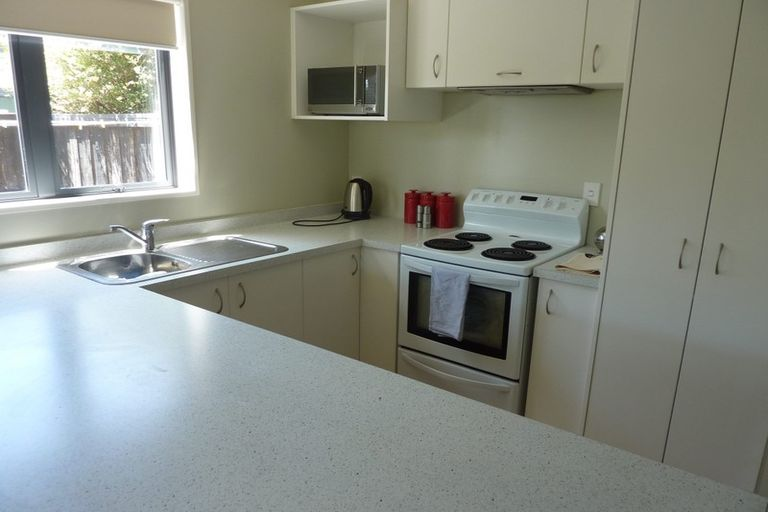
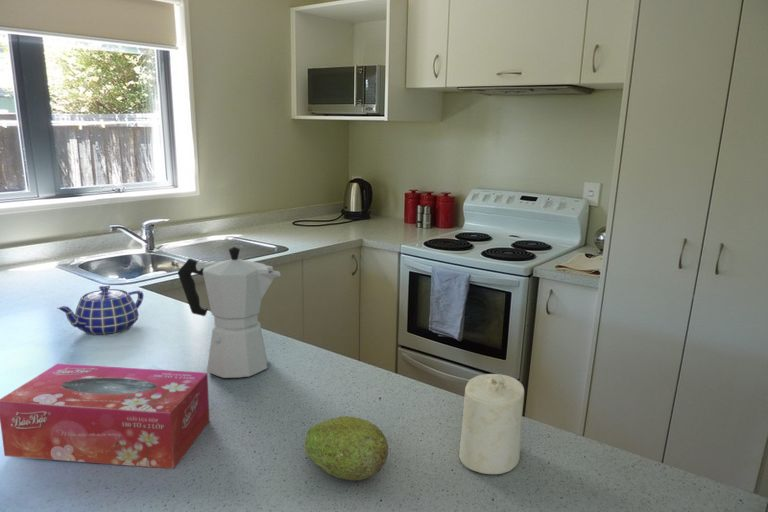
+ tissue box [0,363,210,470]
+ candle [458,373,525,475]
+ teapot [56,284,145,337]
+ fruit [303,415,389,482]
+ moka pot [177,246,282,379]
